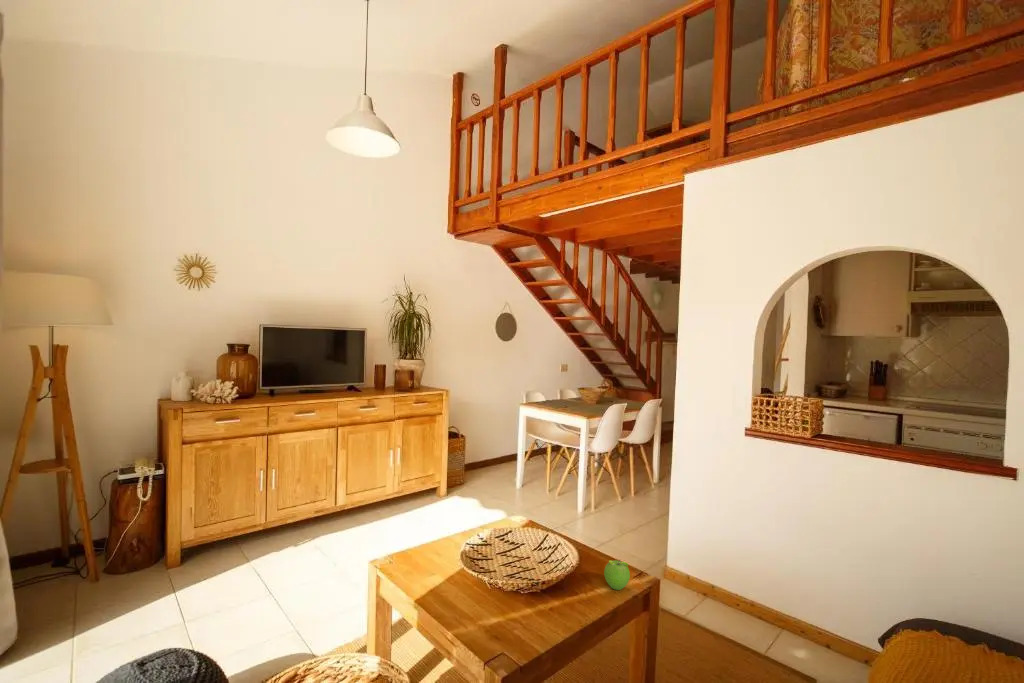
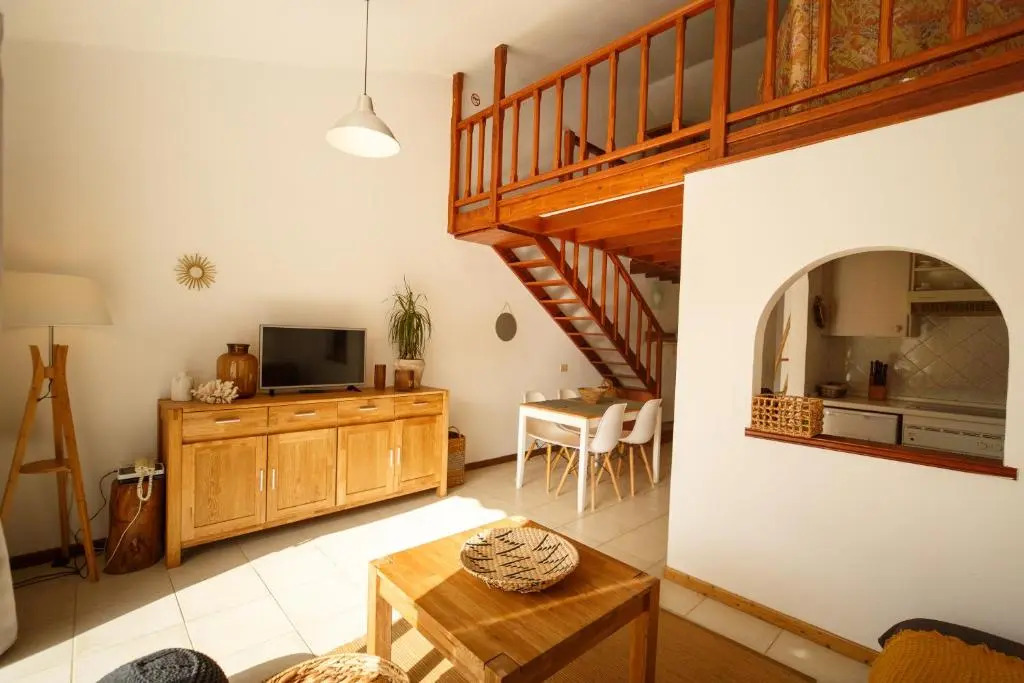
- fruit [603,559,631,591]
